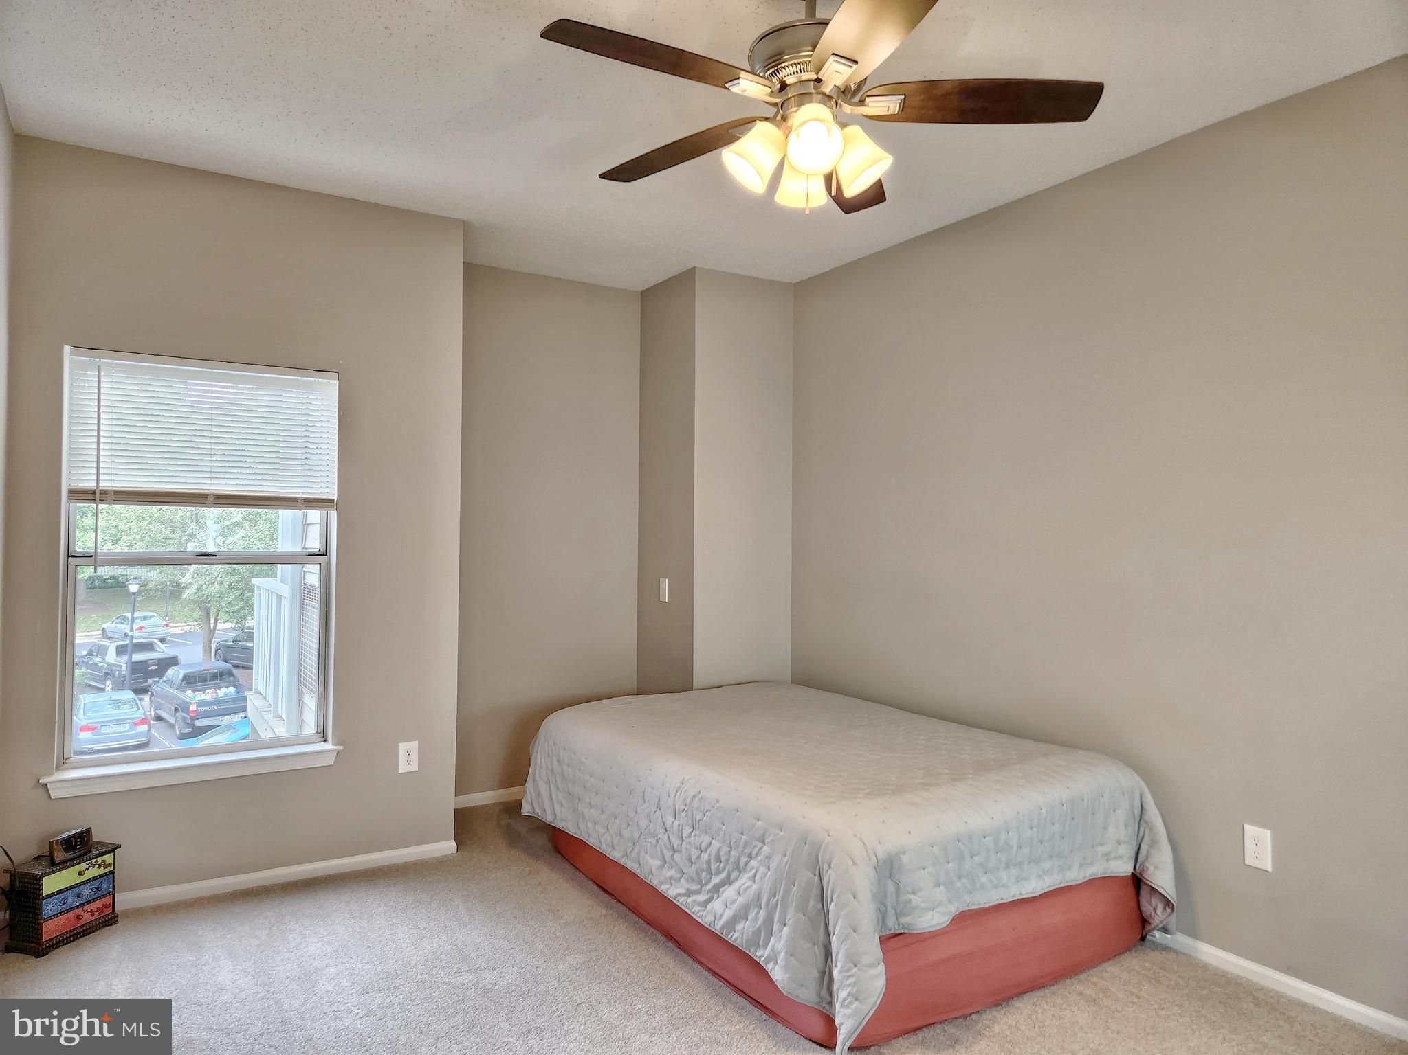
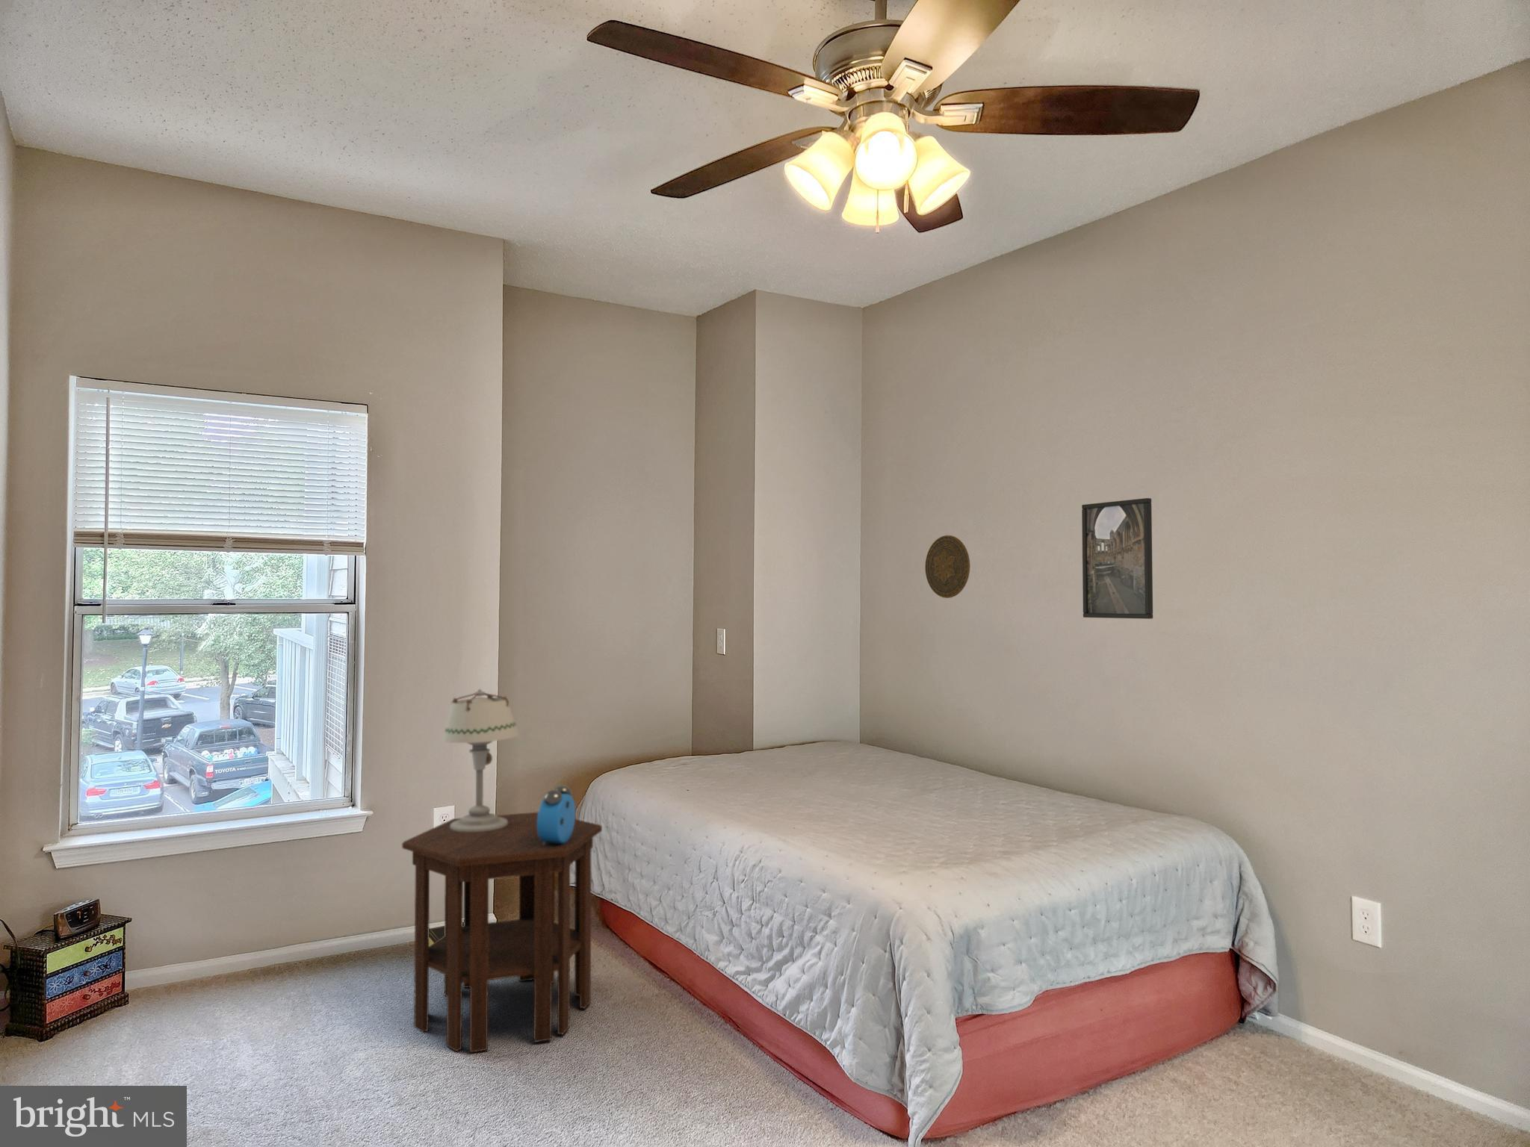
+ table lamp [441,688,520,831]
+ alarm clock [537,784,576,846]
+ book [429,922,464,947]
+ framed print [1081,498,1153,619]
+ decorative plate [925,535,971,599]
+ side table [401,812,602,1054]
